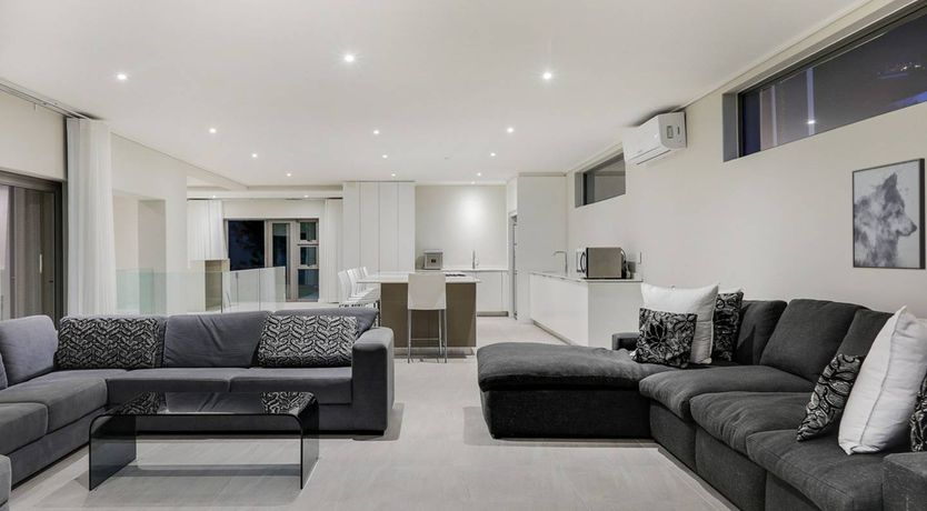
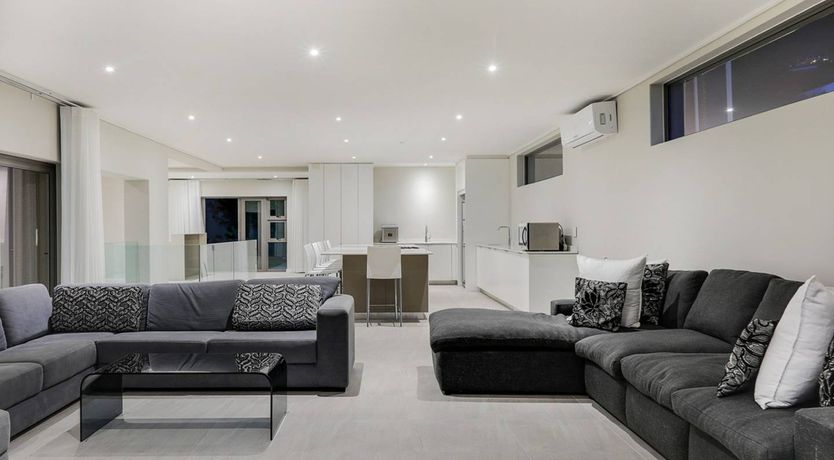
- wall art [851,157,927,271]
